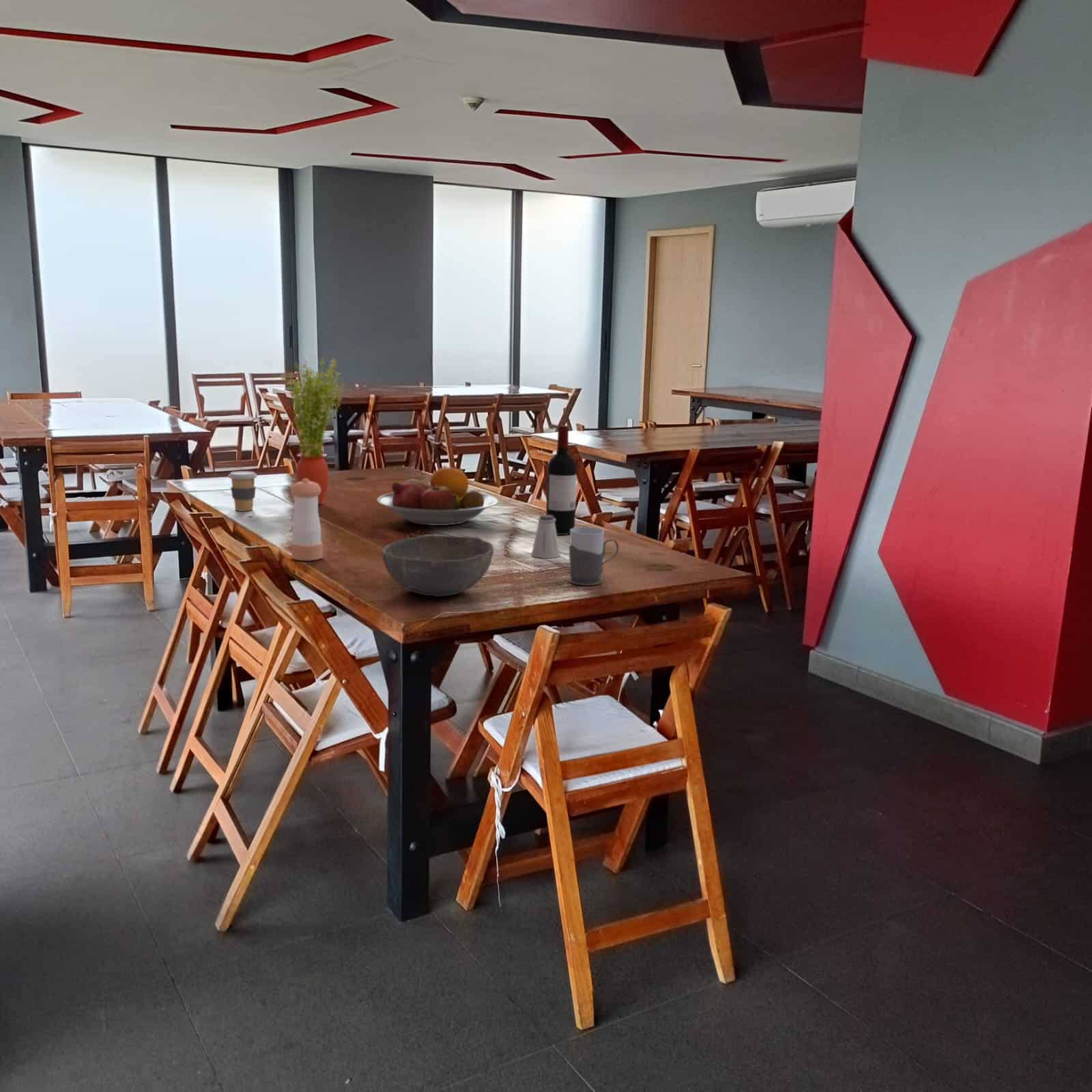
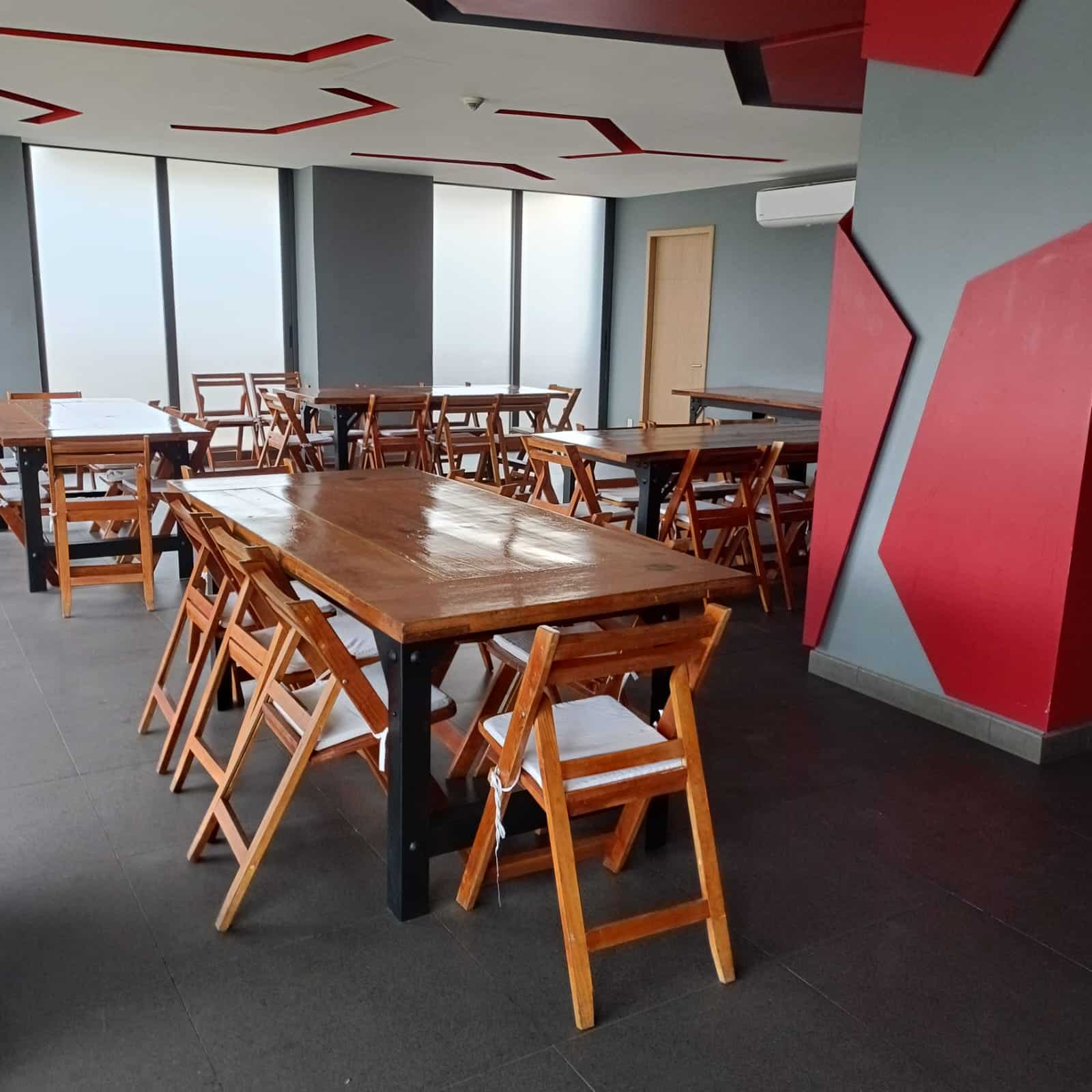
- mug [569,526,620,586]
- saltshaker [530,514,561,559]
- coffee cup [227,470,258,512]
- potted plant [280,356,346,504]
- pepper shaker [290,478,324,561]
- bowl [381,534,494,597]
- wine bottle [545,425,577,536]
- fruit bowl [376,465,499,526]
